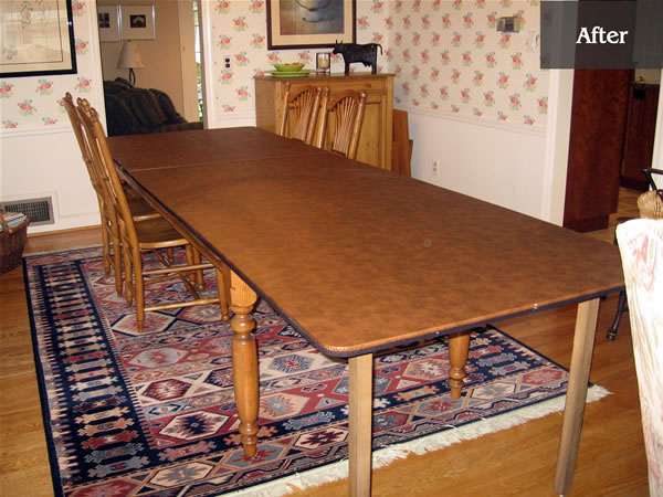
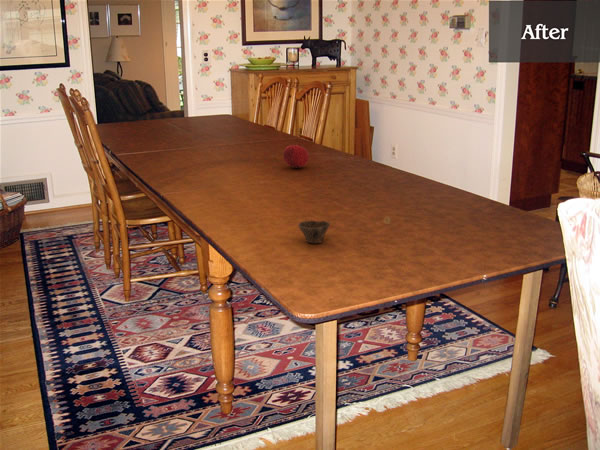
+ cup [297,220,331,244]
+ fruit [282,142,310,169]
